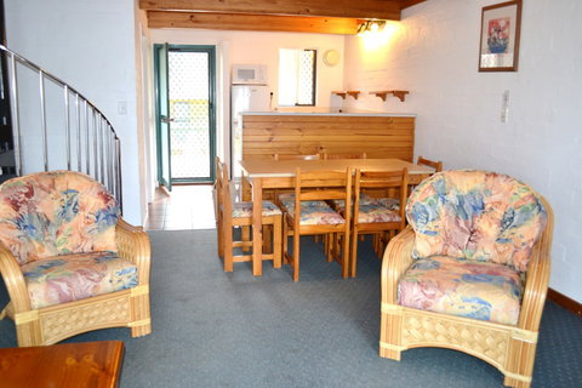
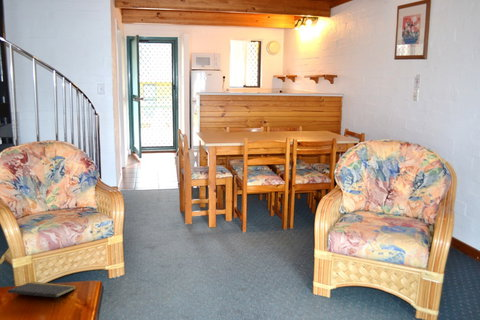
+ notepad [7,281,77,305]
